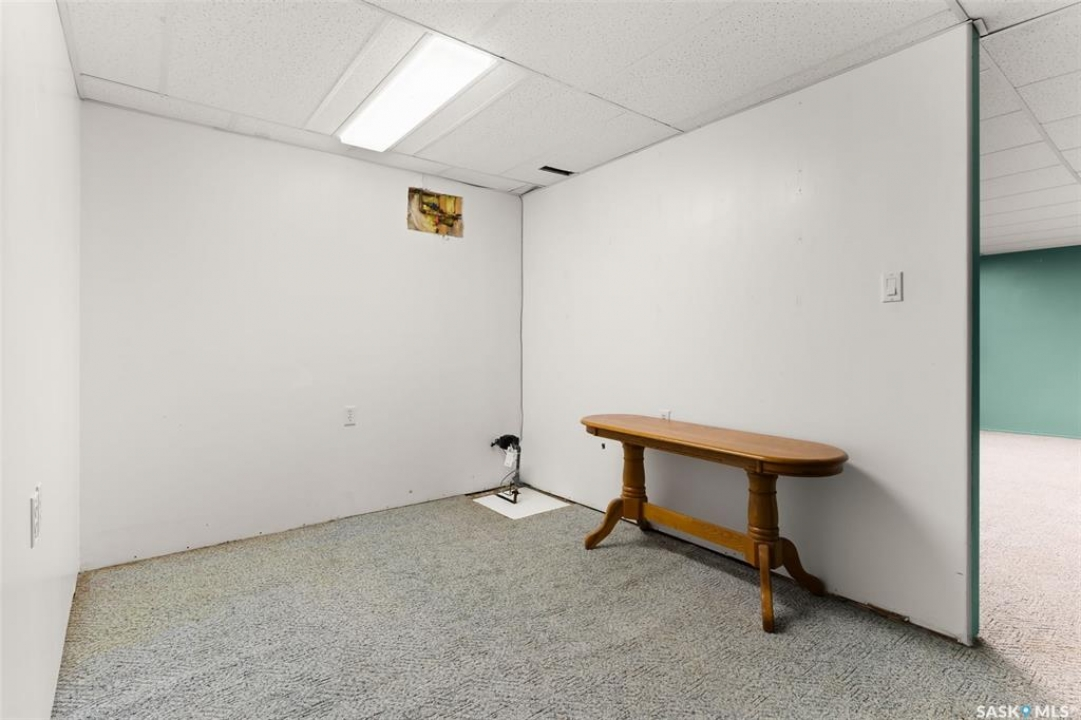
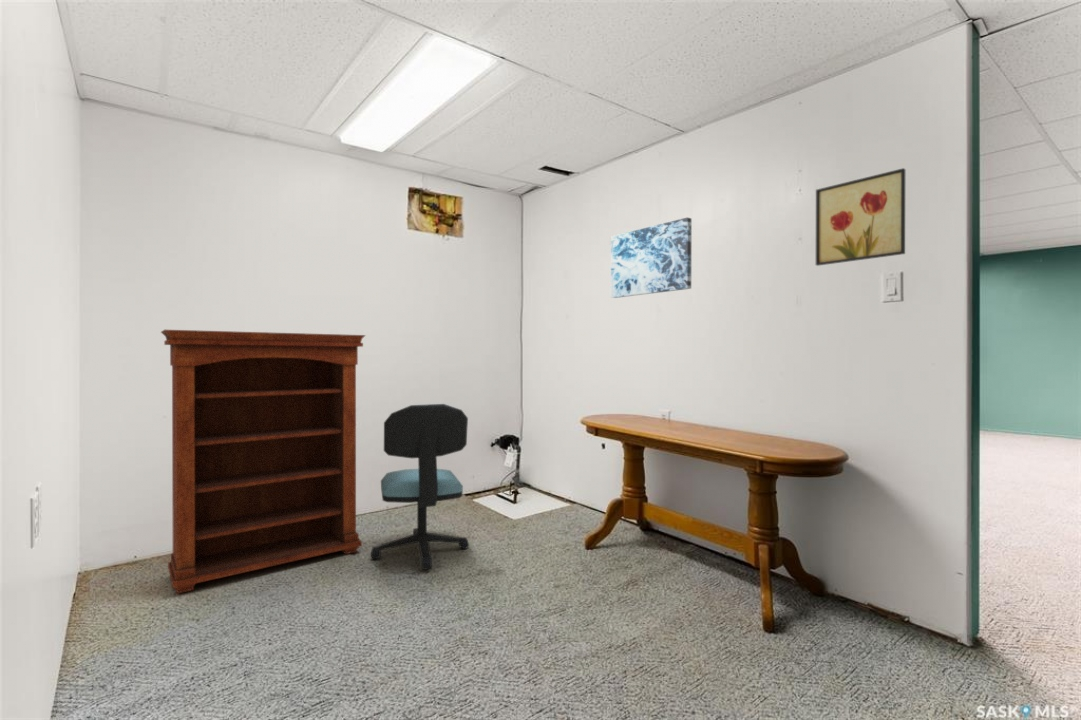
+ bookshelf [160,329,367,595]
+ office chair [370,403,470,571]
+ wall art [815,167,906,267]
+ wall art [610,216,693,299]
